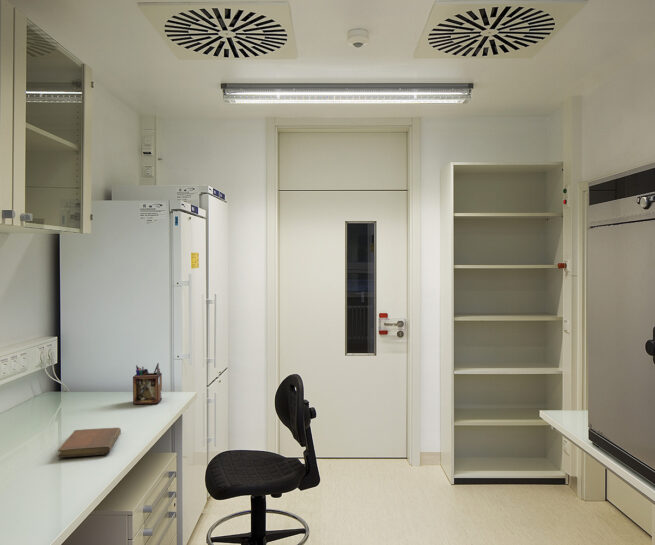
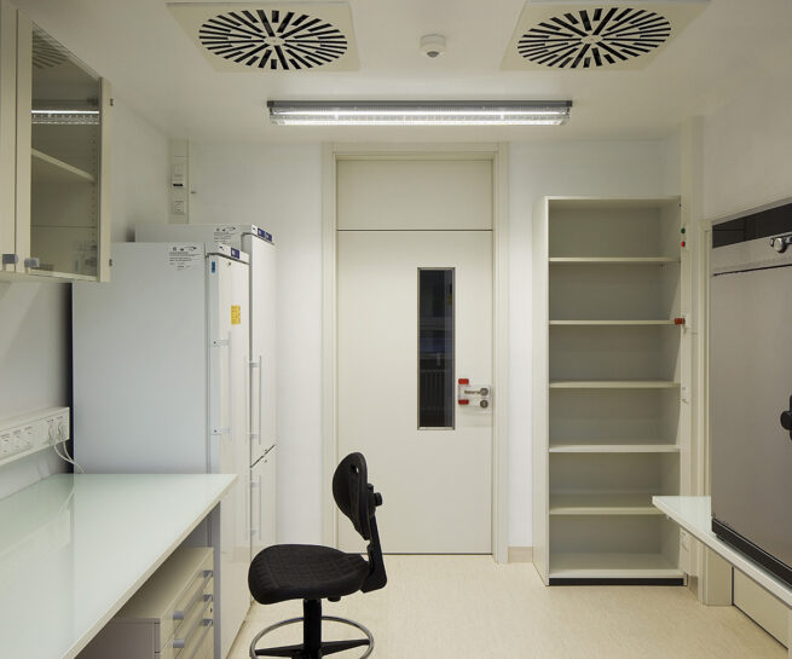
- desk organizer [132,362,163,405]
- notebook [57,427,122,459]
